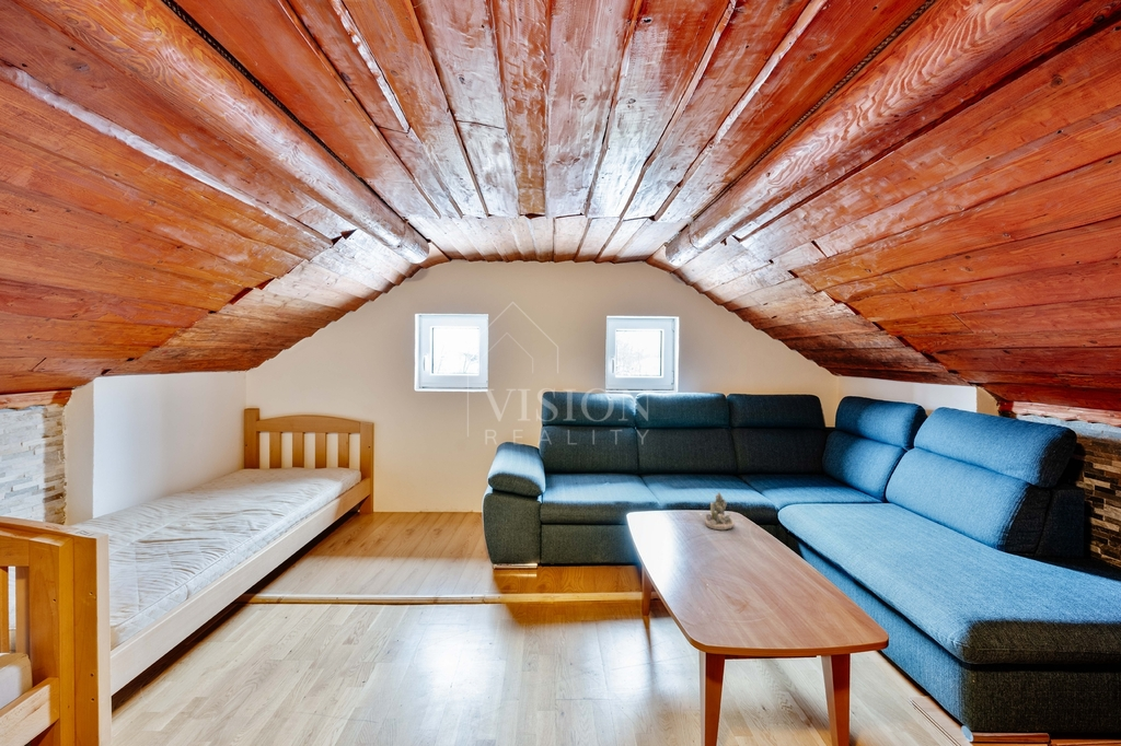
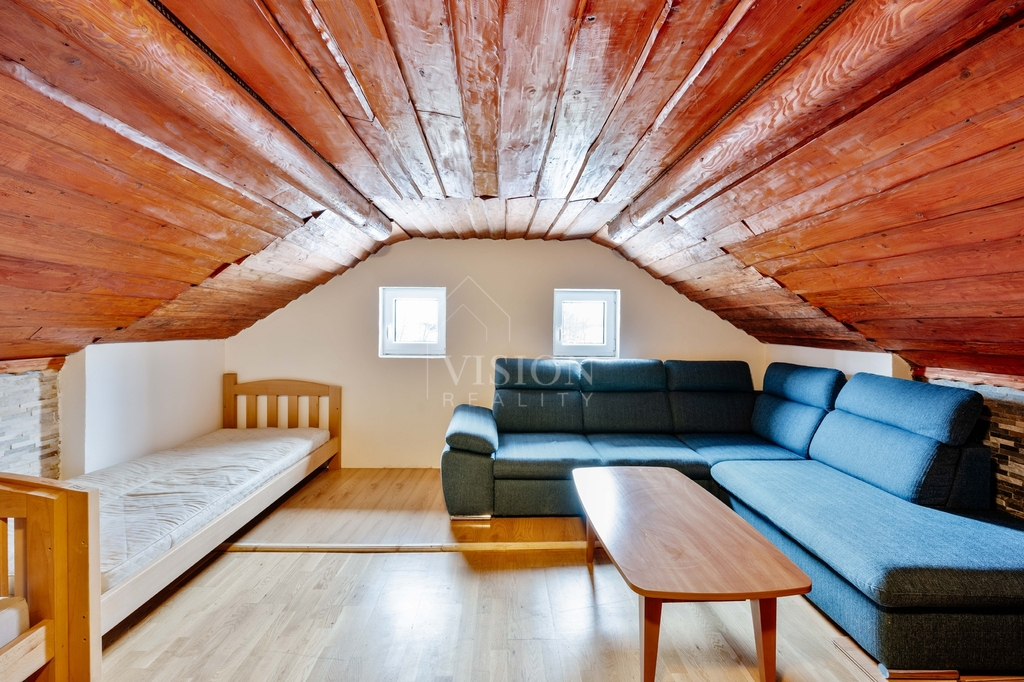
- succulent planter [704,491,736,531]
